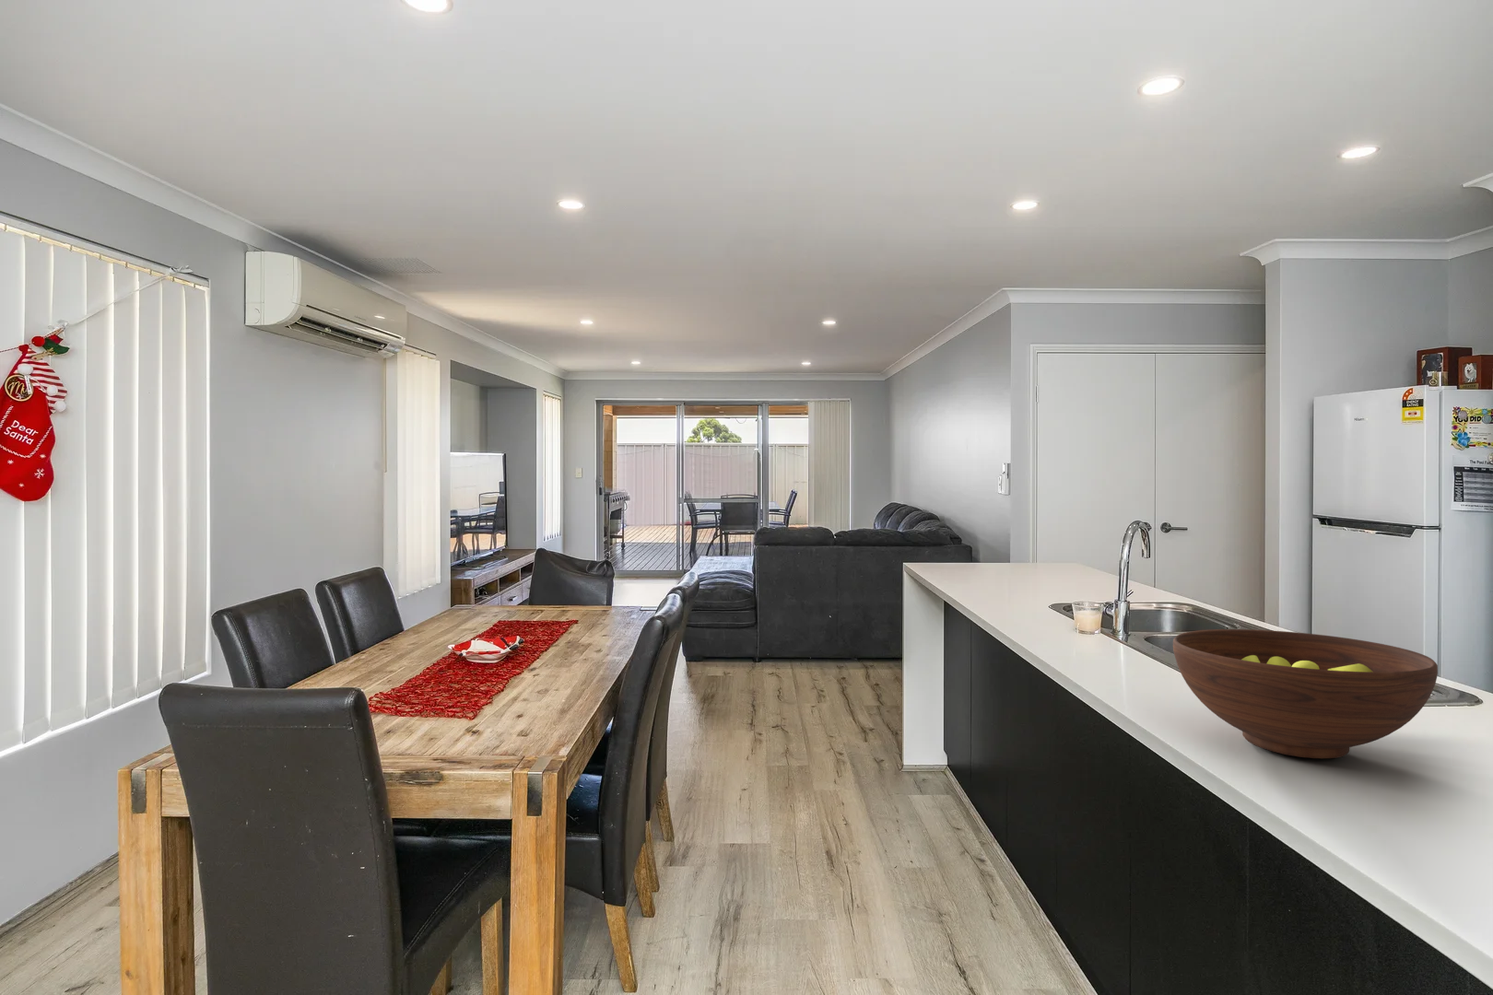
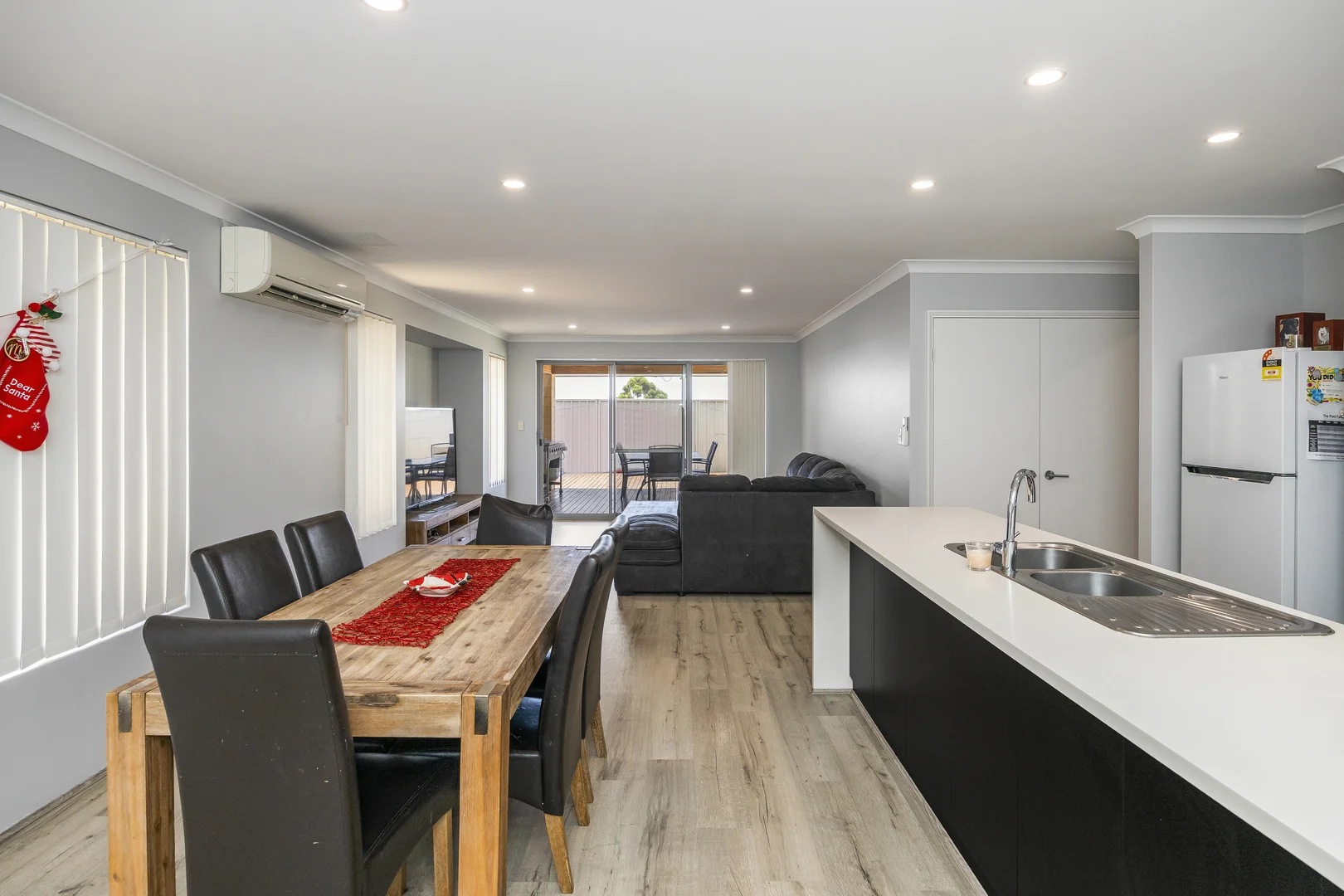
- fruit bowl [1172,629,1439,760]
